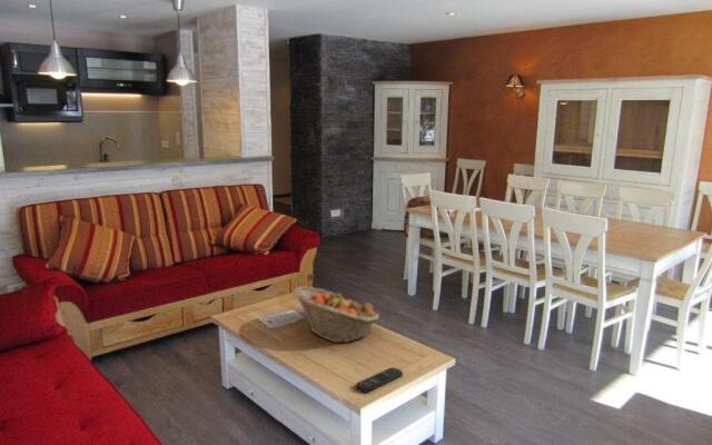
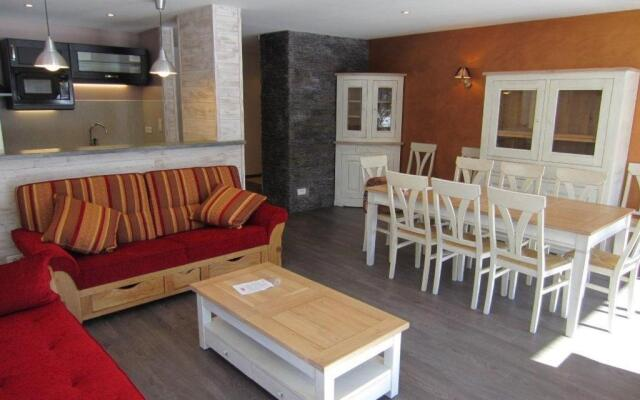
- fruit basket [293,286,380,344]
- remote control [355,366,404,394]
